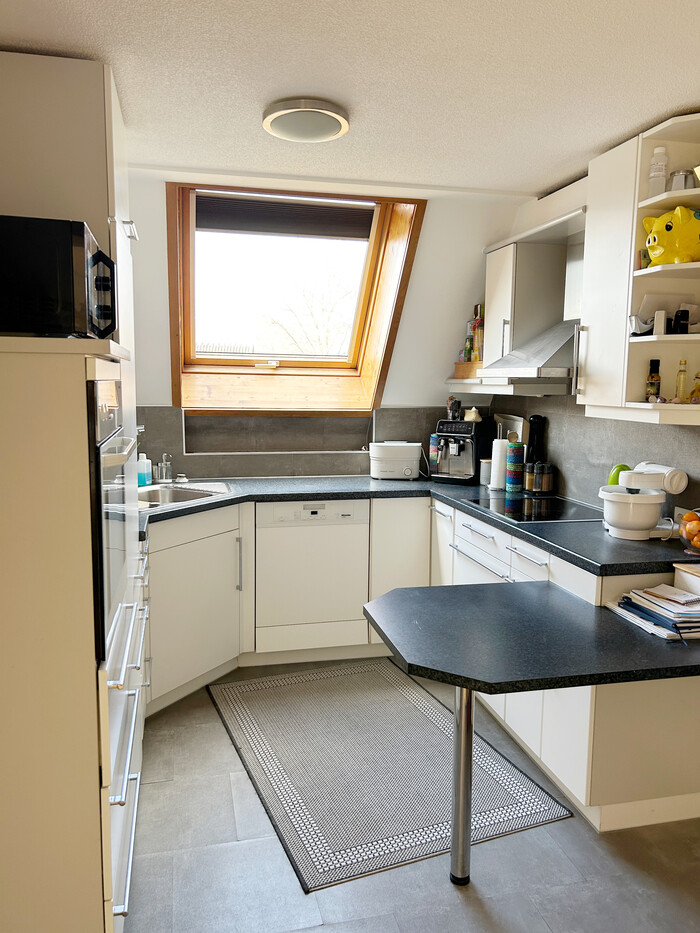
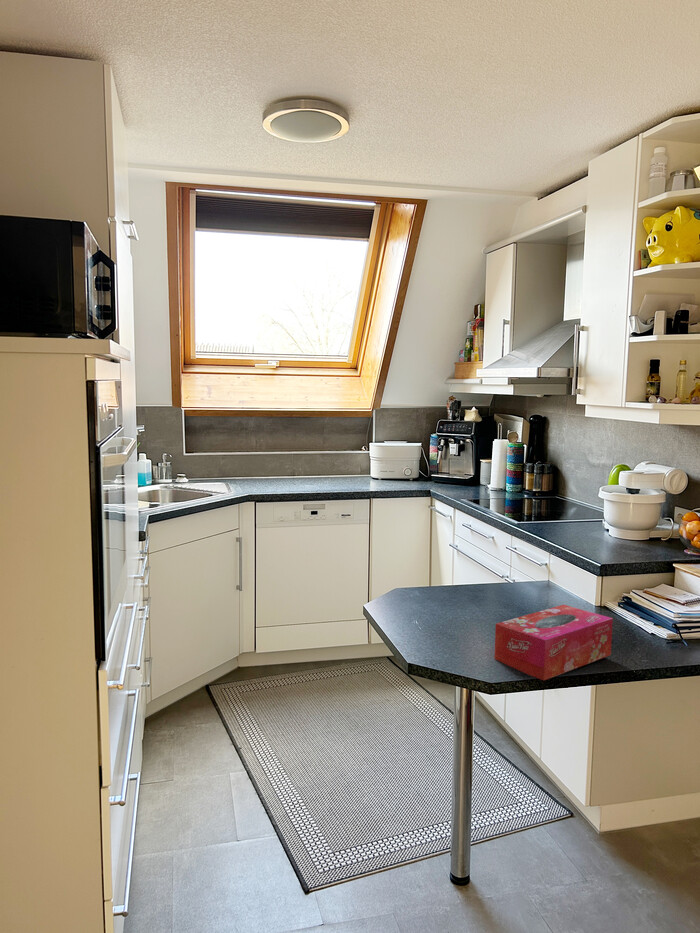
+ tissue box [493,604,614,682]
